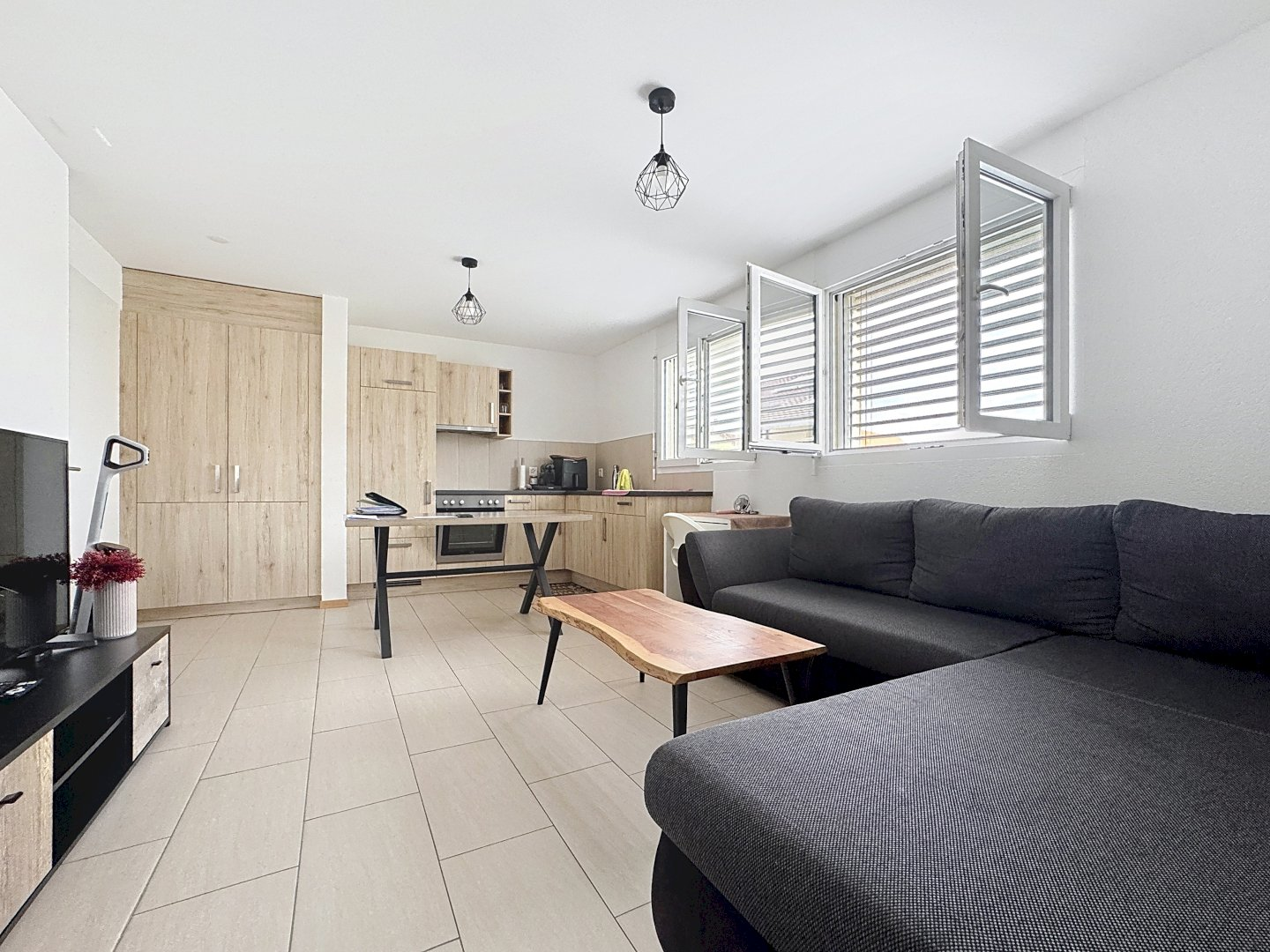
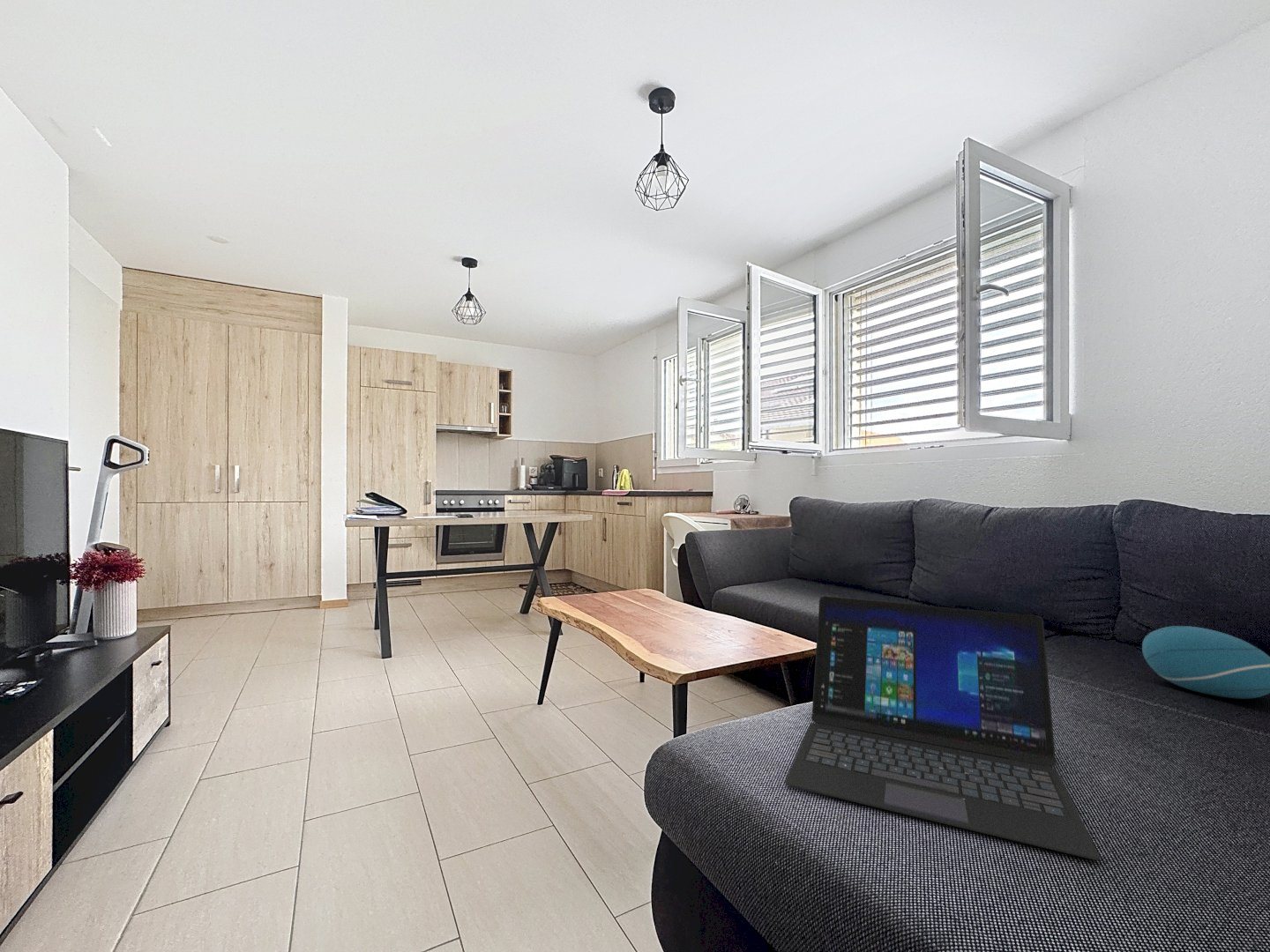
+ cushion [1141,625,1270,700]
+ laptop [784,596,1101,861]
